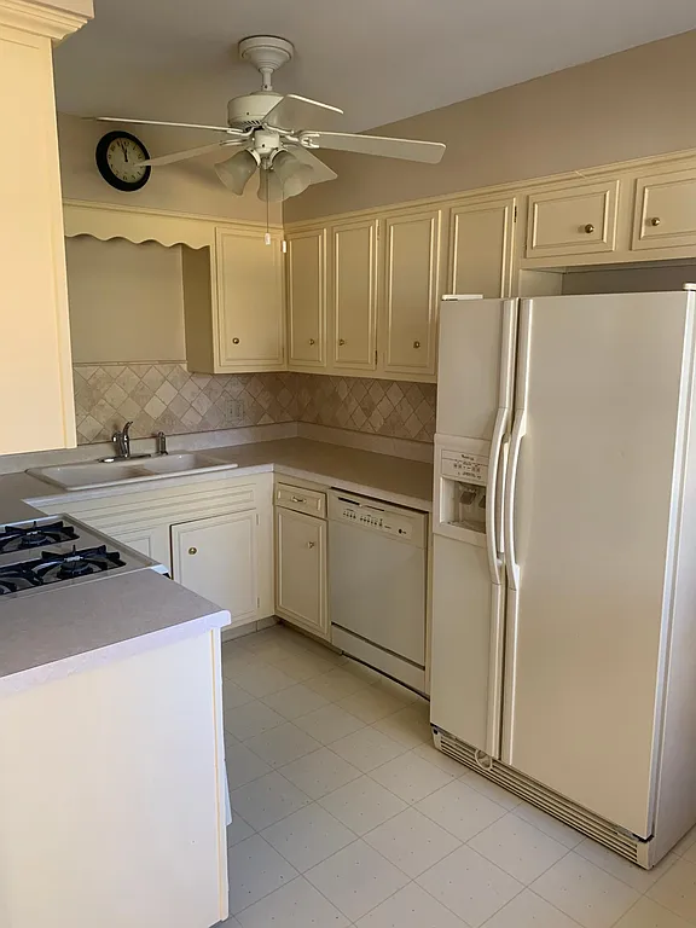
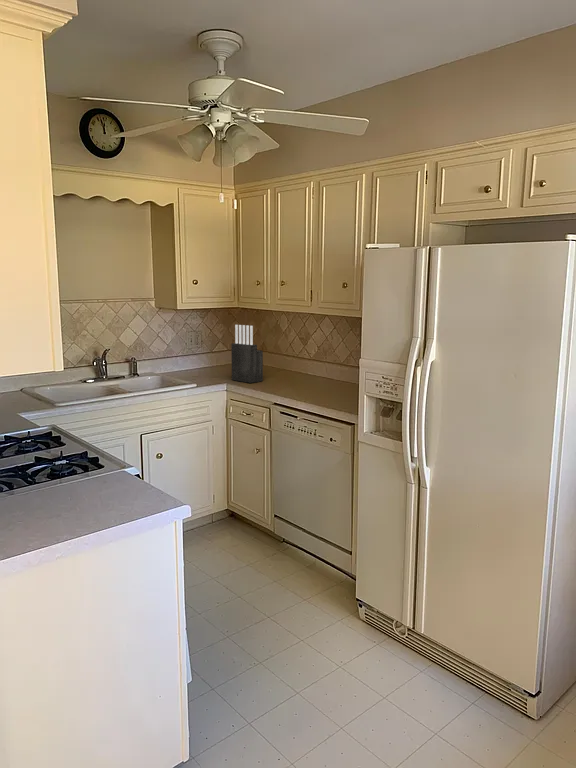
+ knife block [230,324,264,384]
